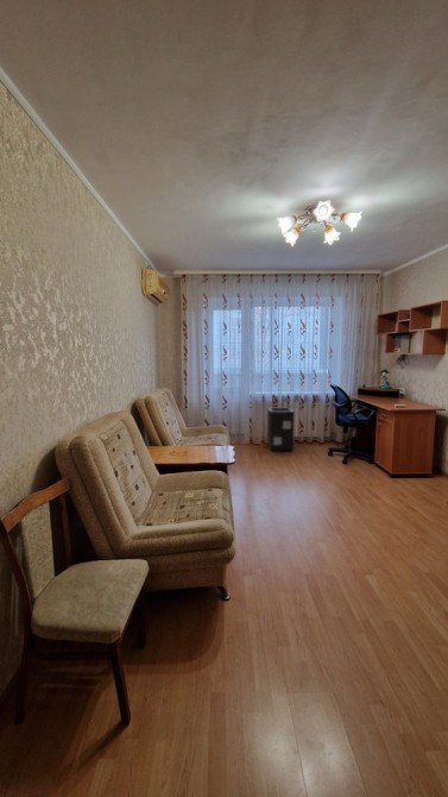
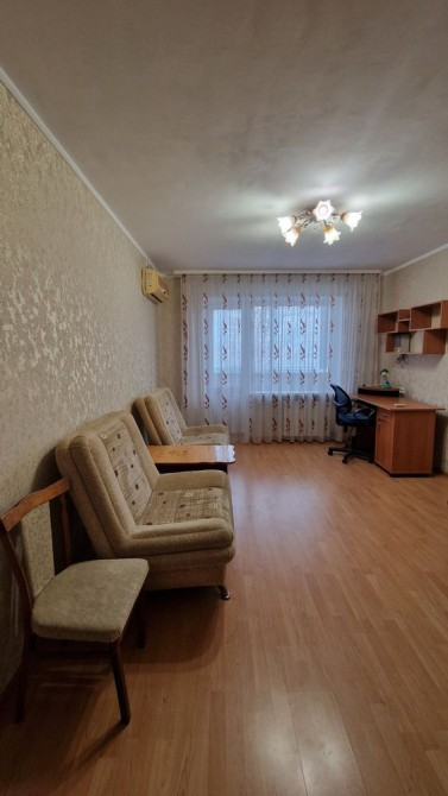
- speaker [266,407,296,452]
